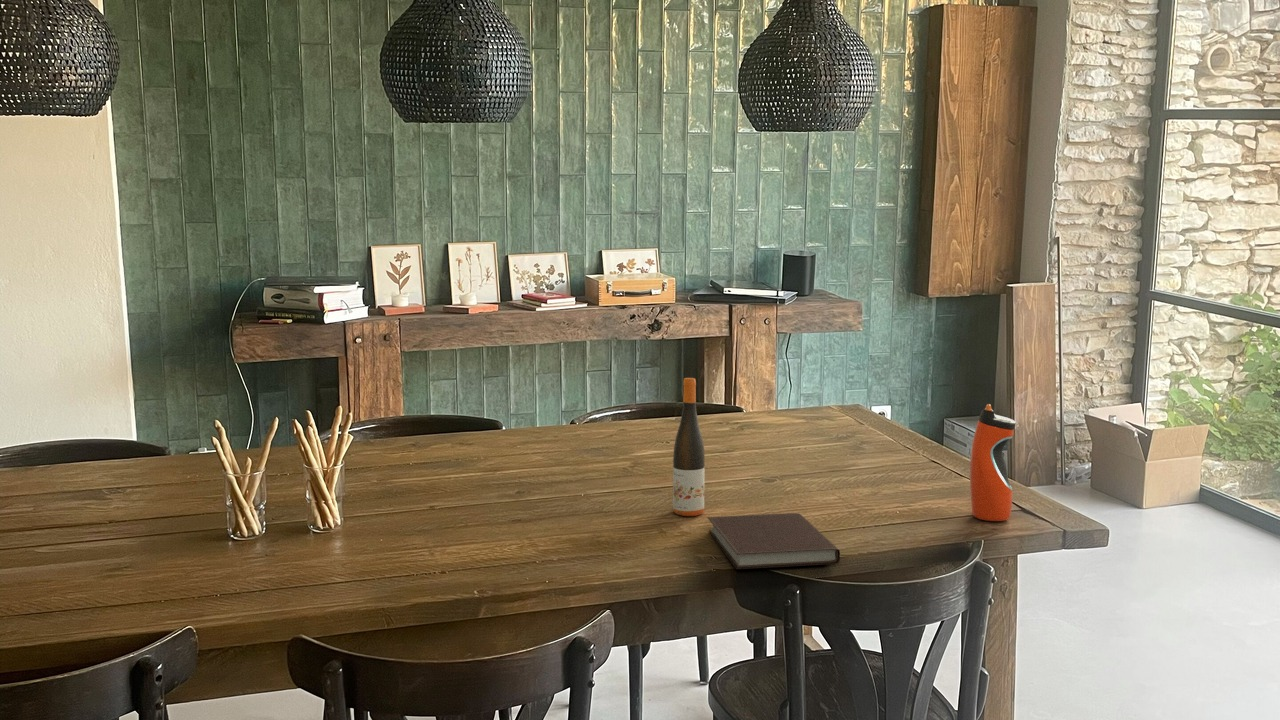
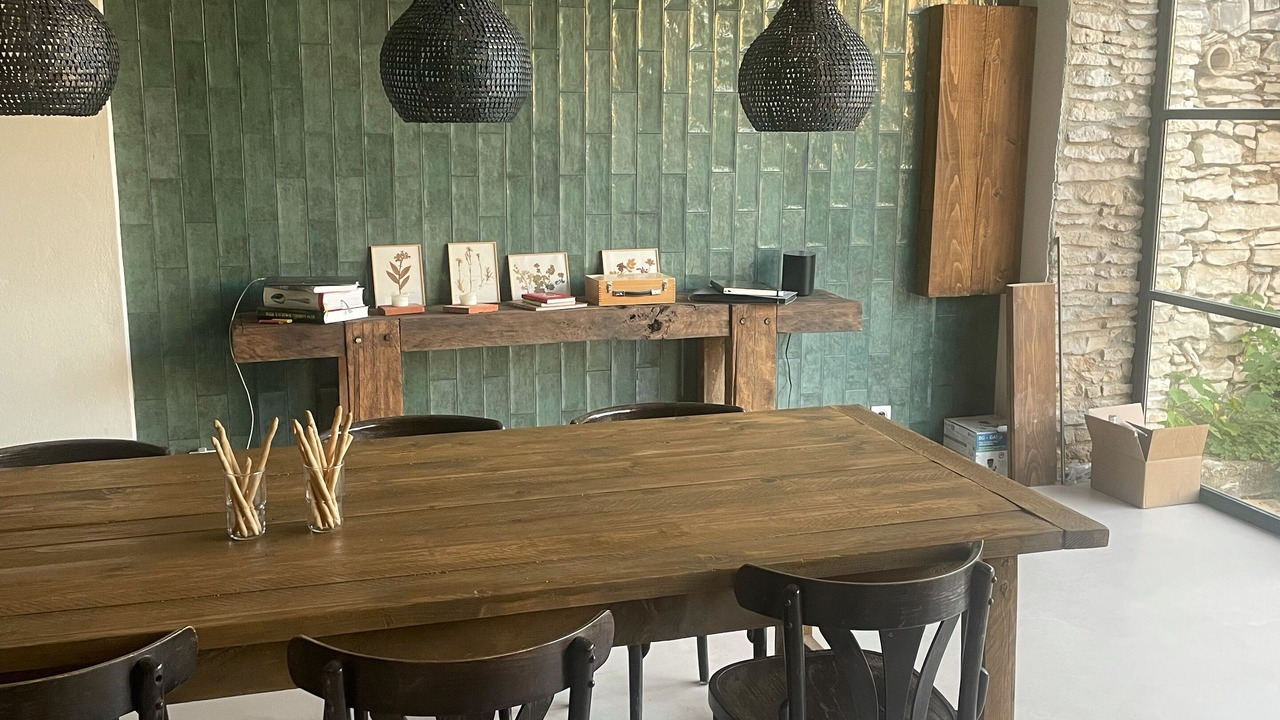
- notebook [706,512,841,570]
- water bottle [969,403,1017,522]
- wine bottle [672,377,706,517]
